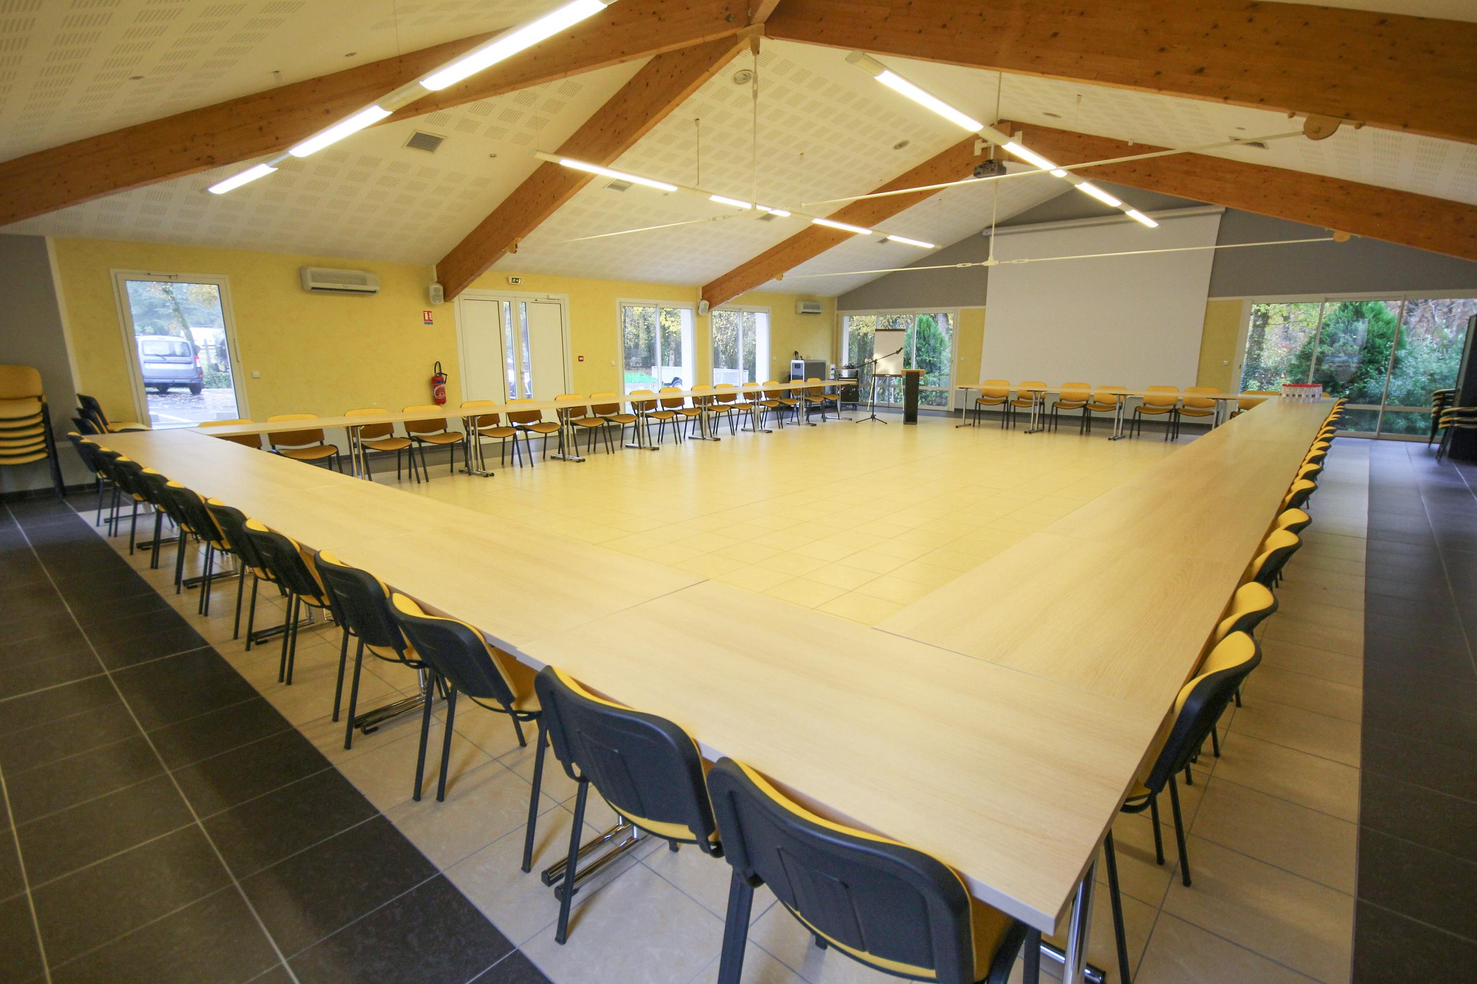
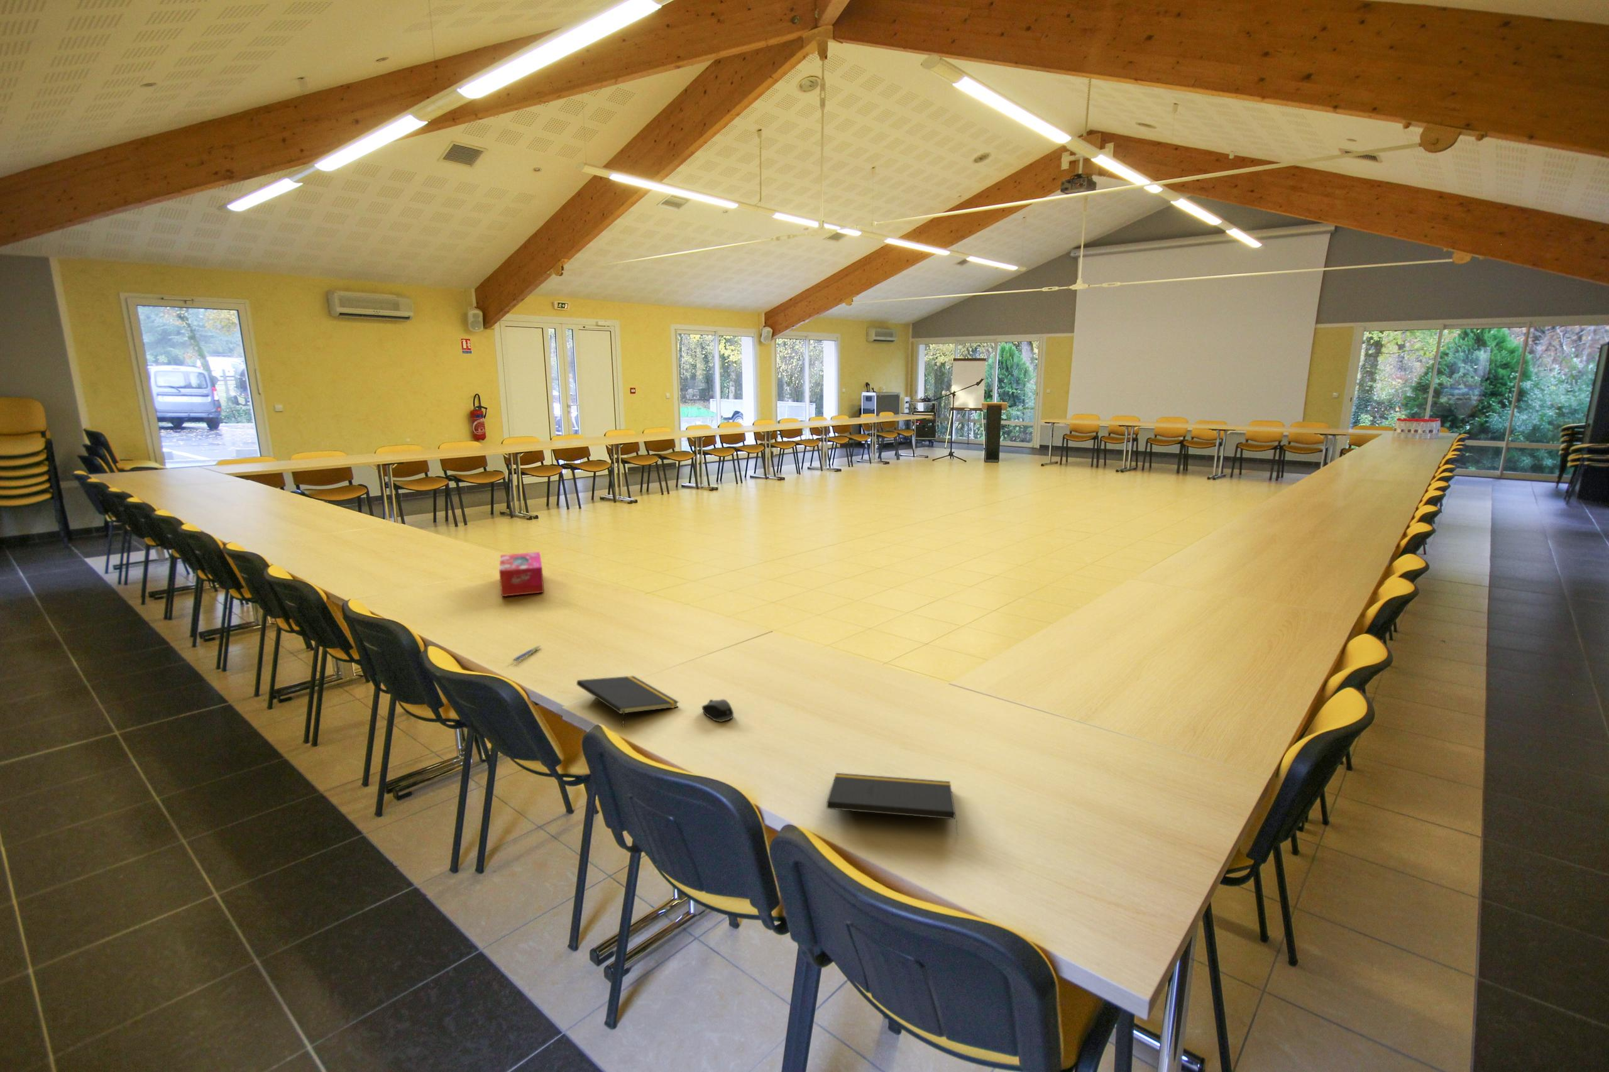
+ tissue box [499,552,546,597]
+ pen [512,645,541,663]
+ computer mouse [701,699,735,723]
+ notepad [825,772,958,835]
+ notepad [575,676,679,727]
